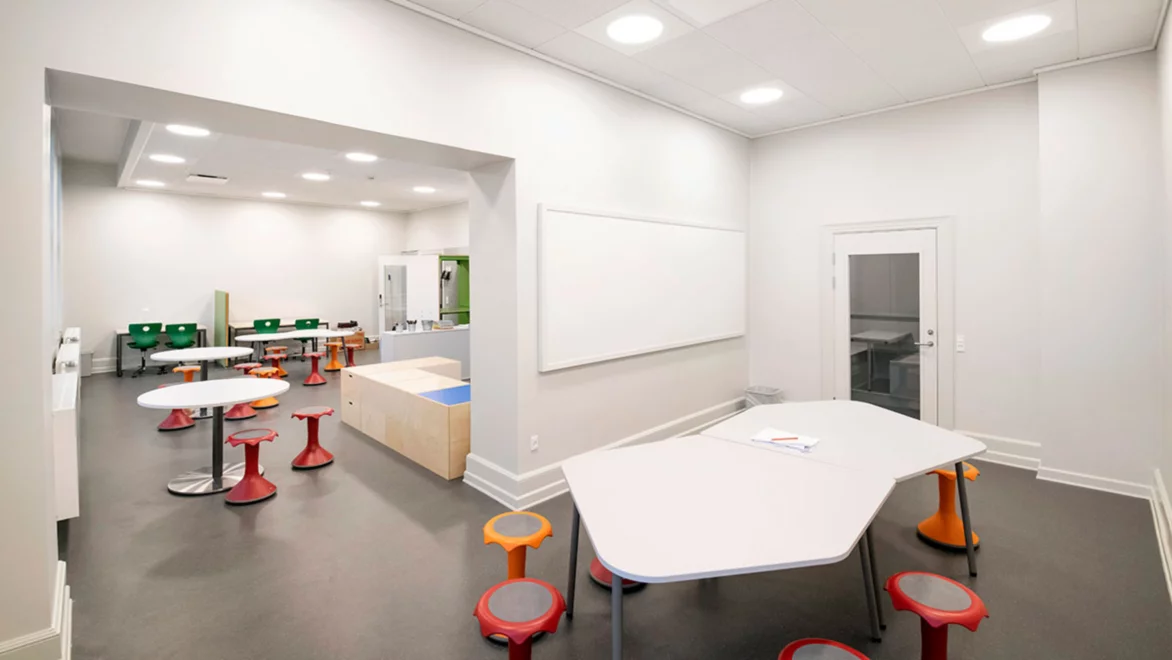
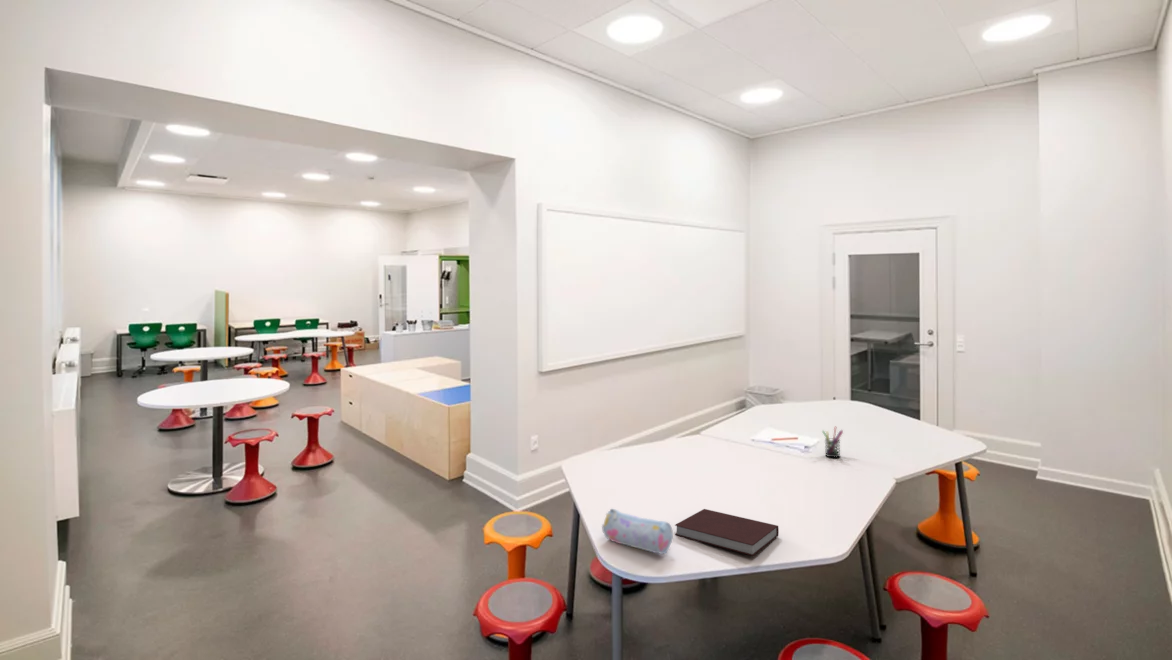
+ pen holder [821,426,844,458]
+ pencil case [601,508,674,555]
+ notebook [674,508,780,557]
